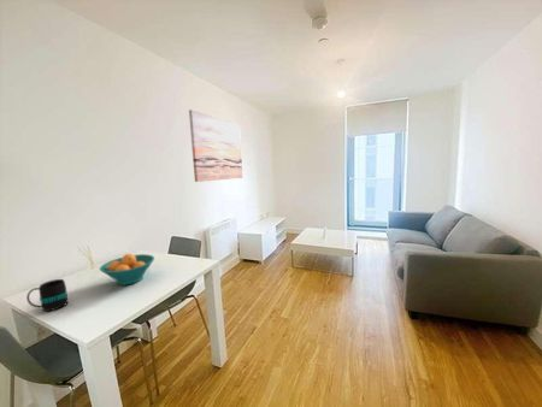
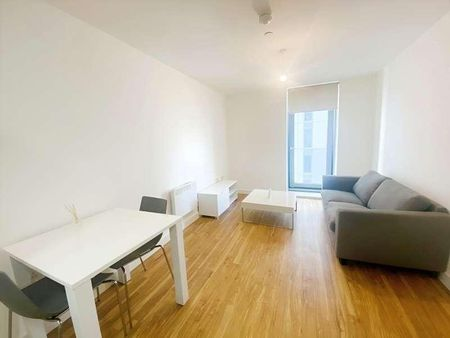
- mug [25,278,70,312]
- wall art [188,108,243,183]
- fruit bowl [99,253,155,287]
